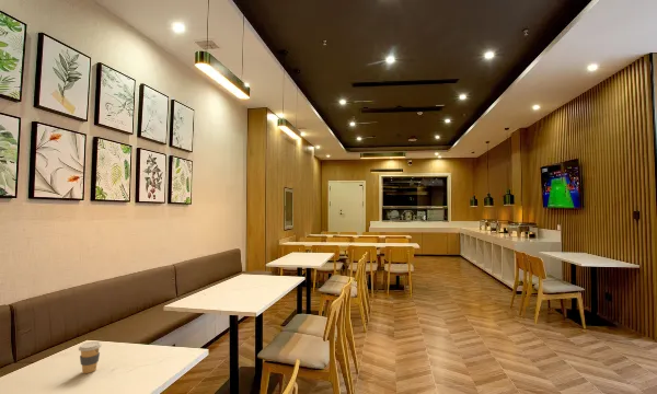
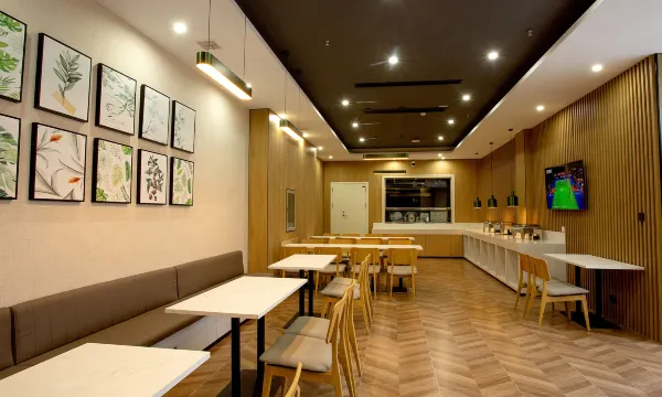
- coffee cup [78,340,102,374]
